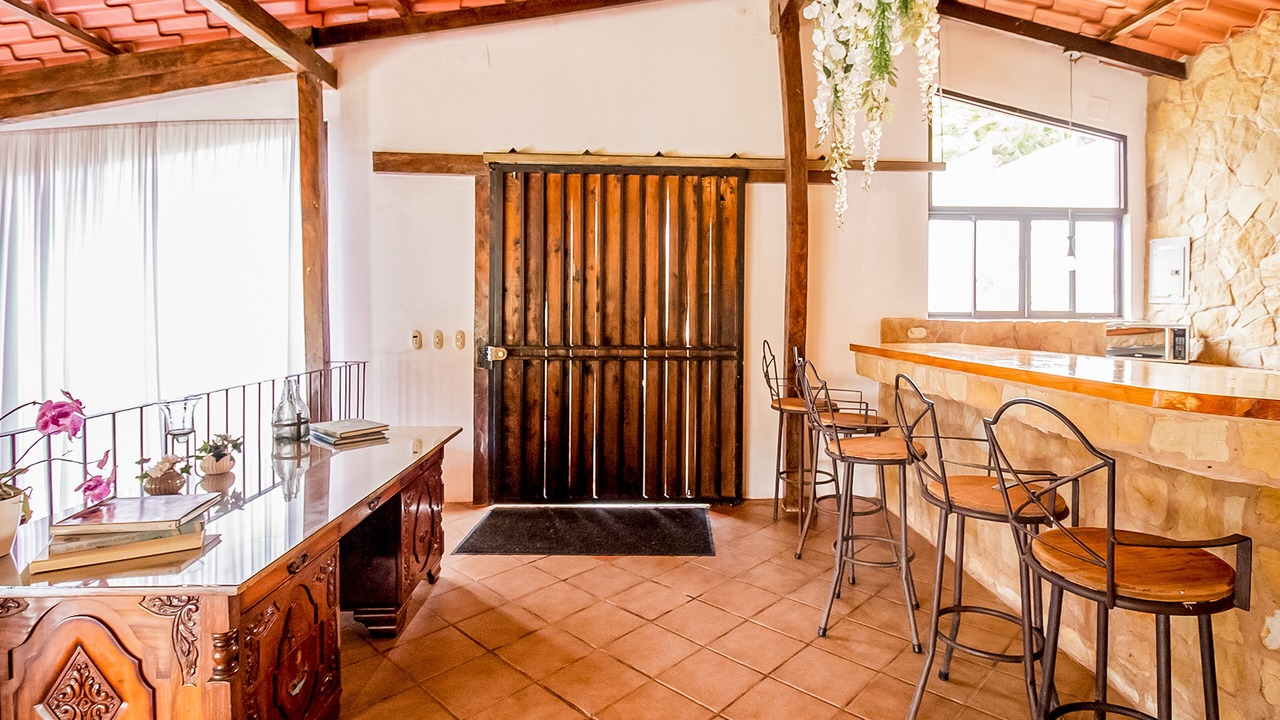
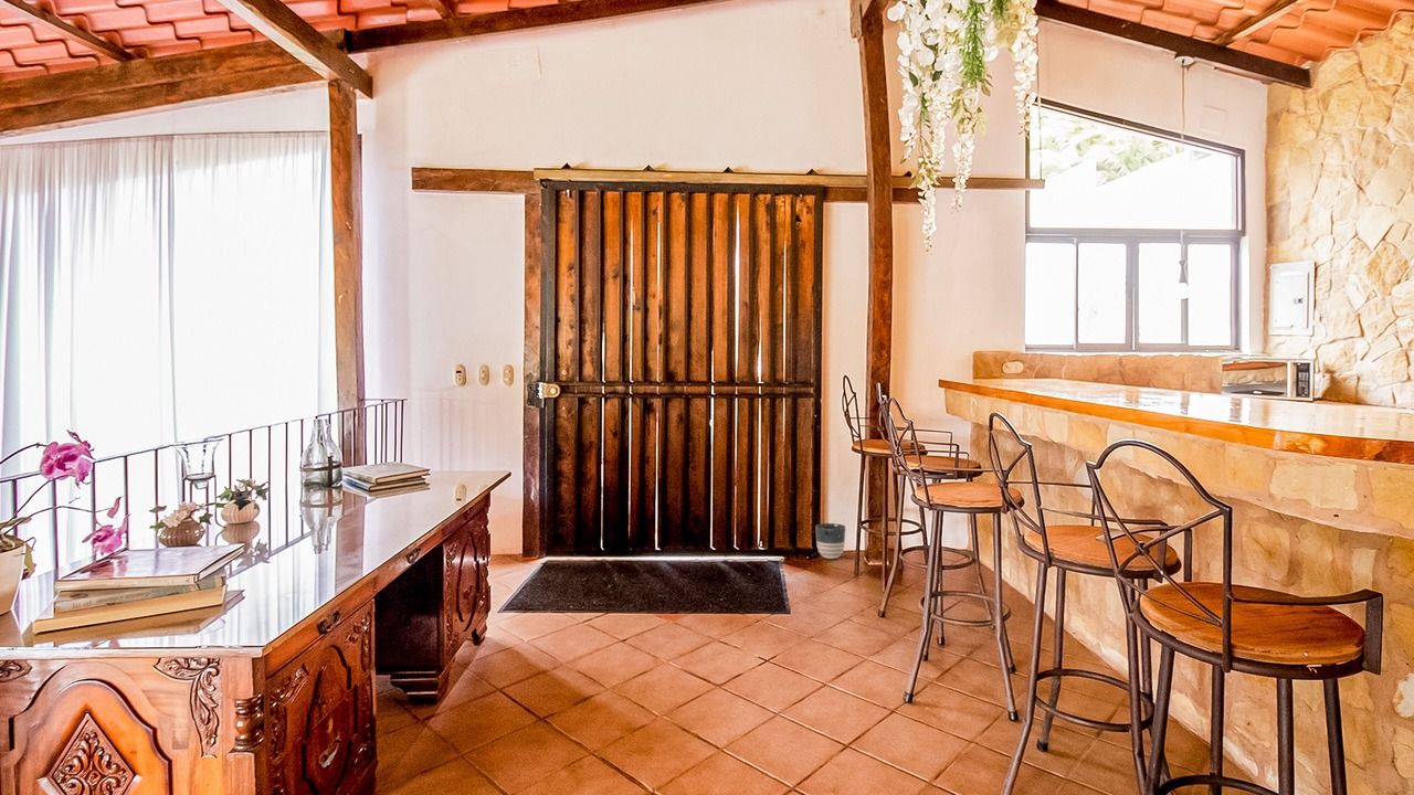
+ planter [814,522,846,560]
